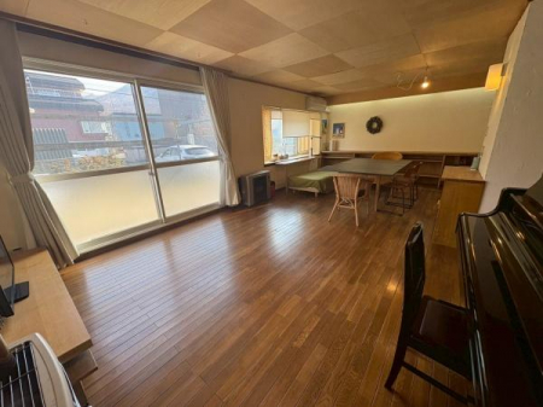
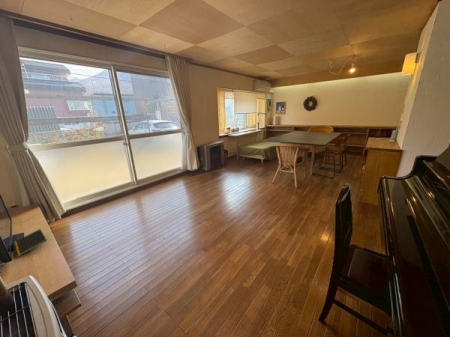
+ notepad [11,228,48,258]
